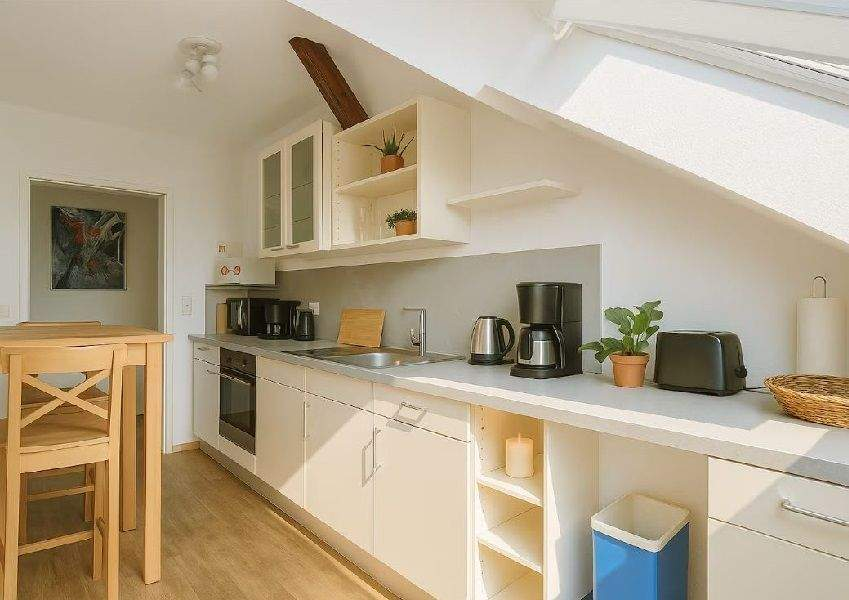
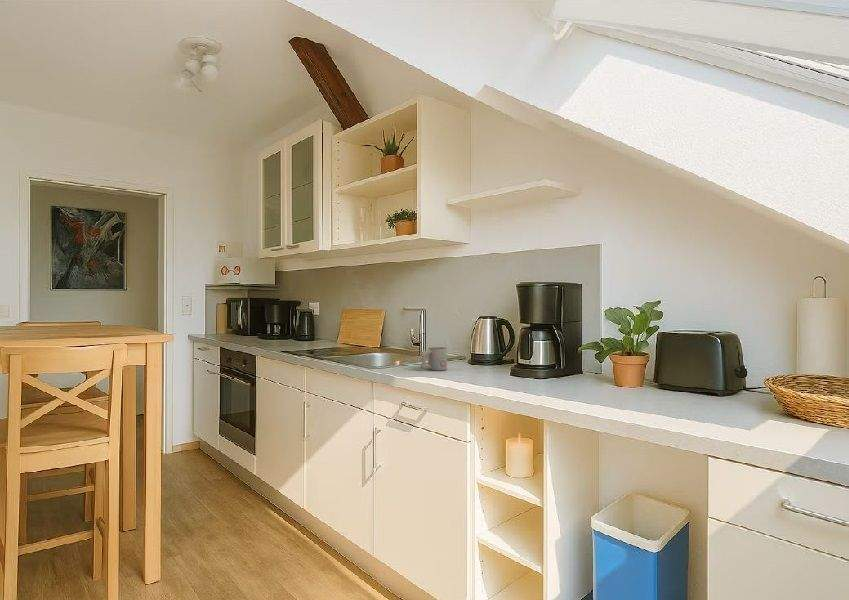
+ mug [420,346,448,372]
